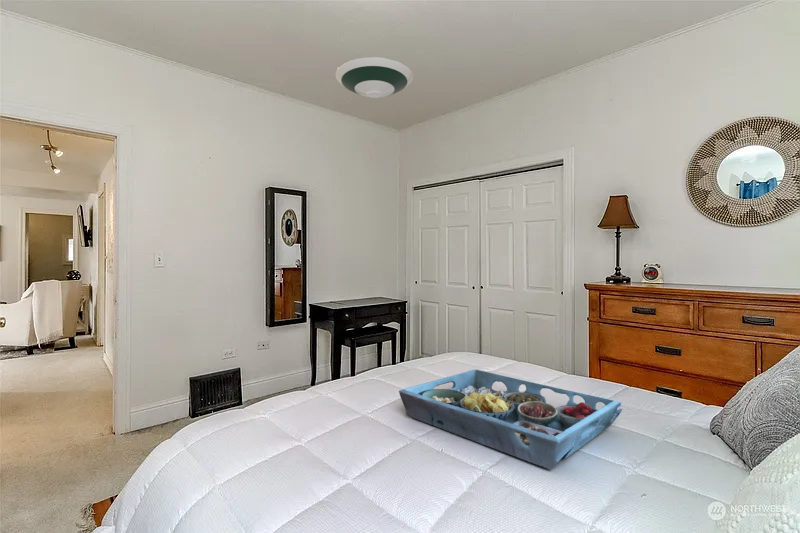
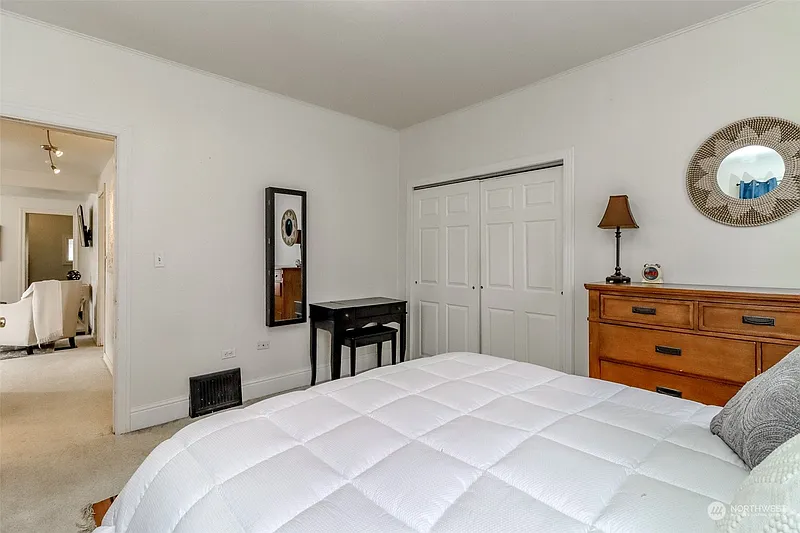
- serving tray [398,368,623,471]
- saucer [334,56,414,99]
